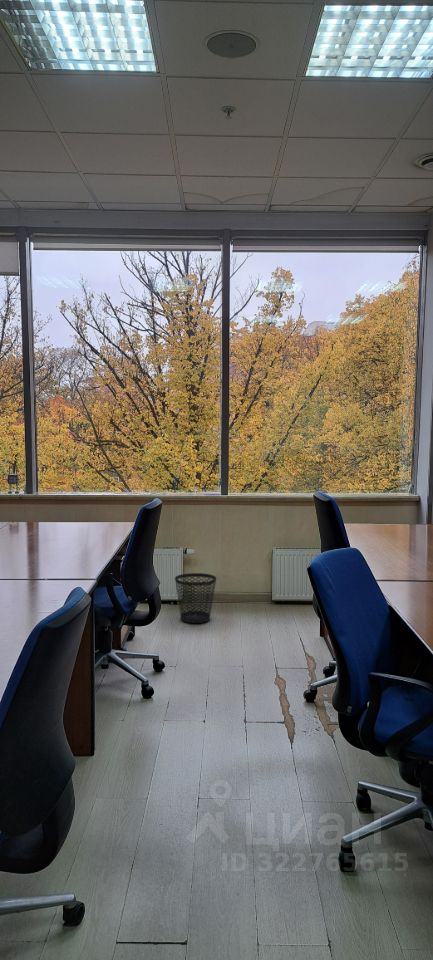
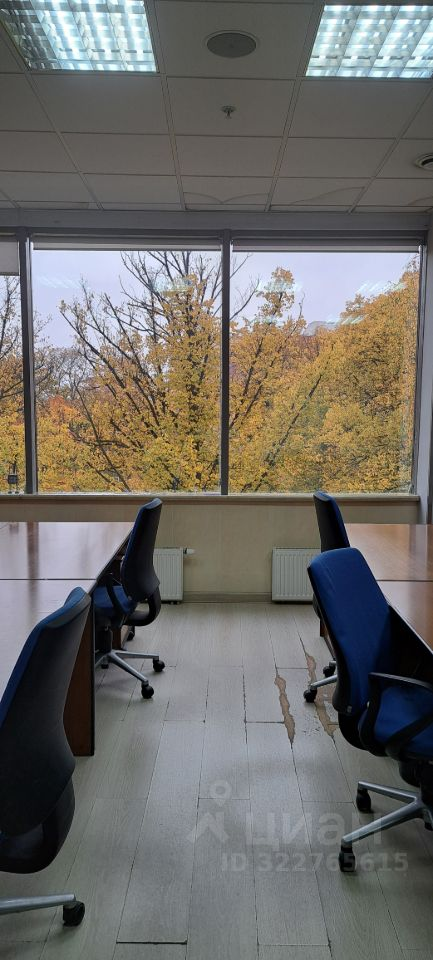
- wastebasket [174,572,217,624]
